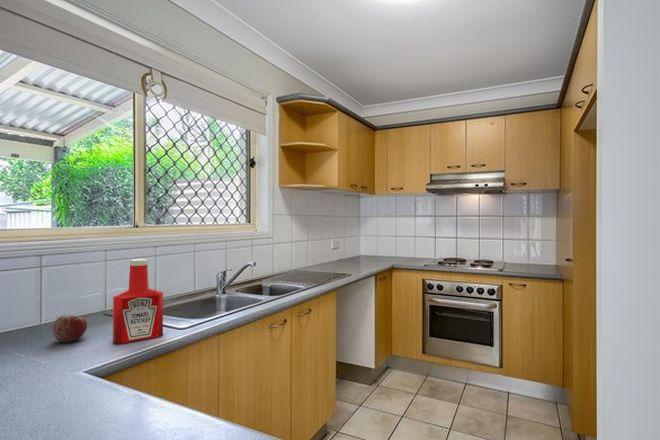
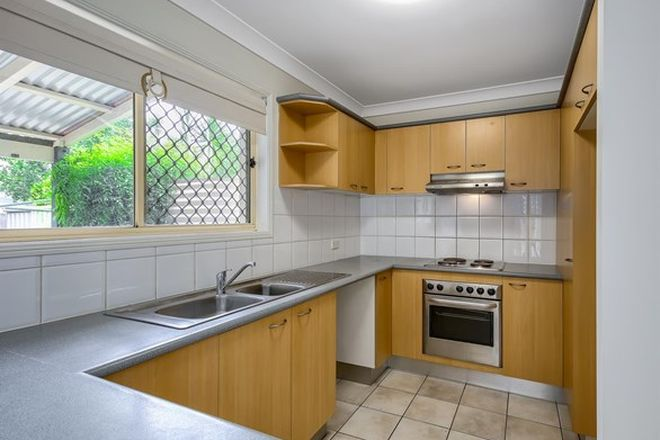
- soap bottle [112,258,164,345]
- apple [52,314,88,343]
